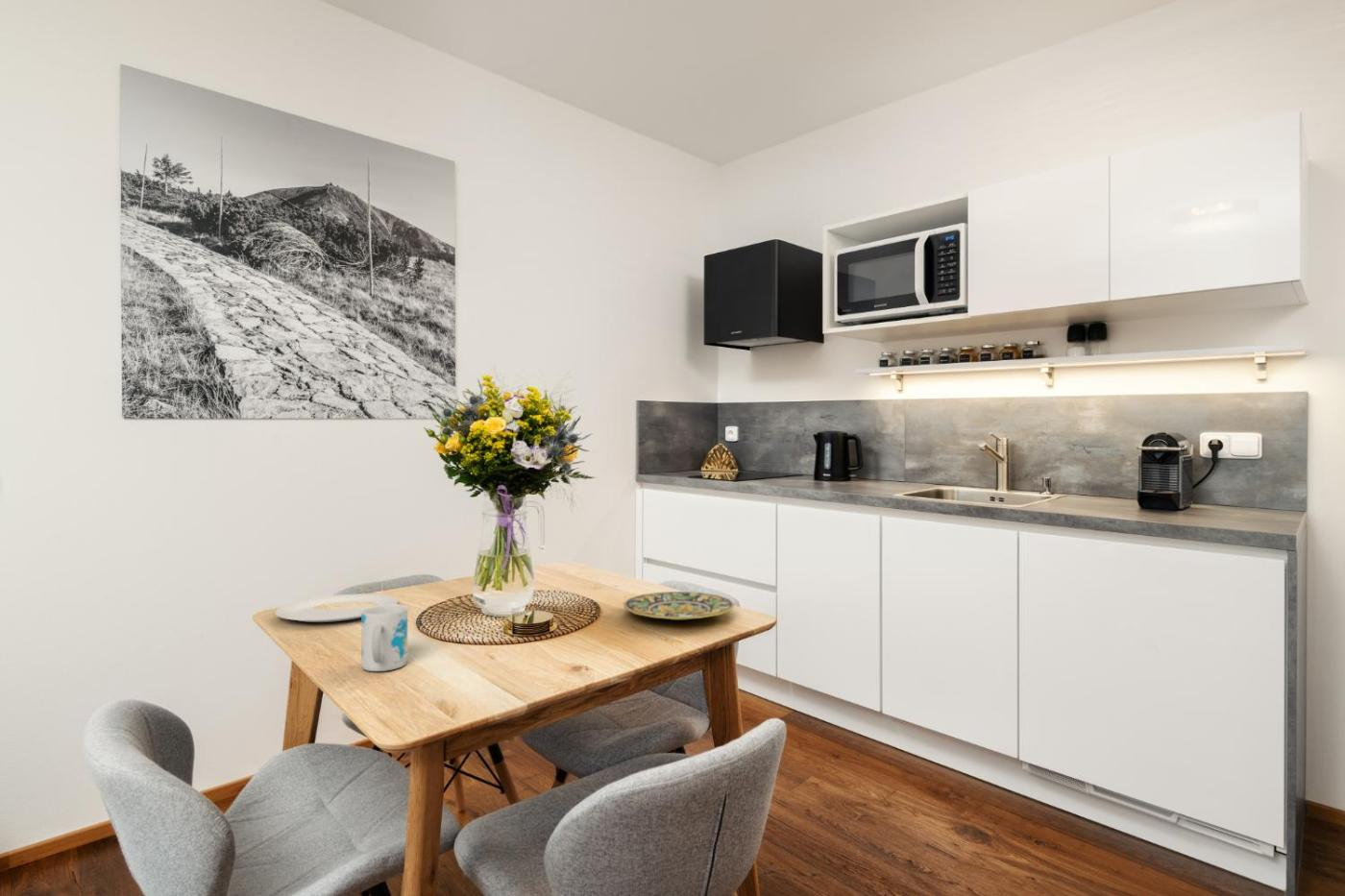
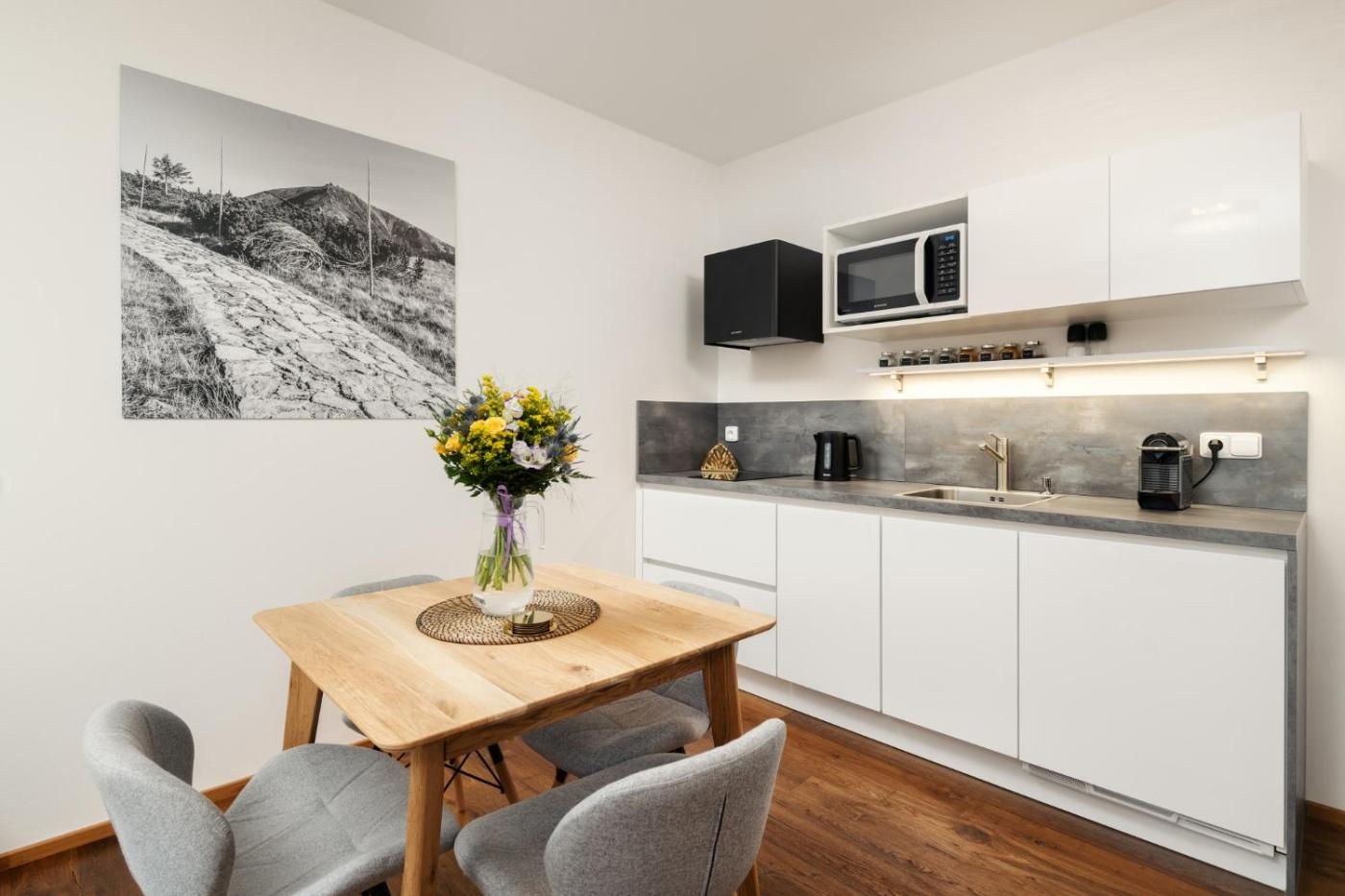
- mug [361,603,408,672]
- plate [274,593,399,623]
- plate [623,591,736,621]
